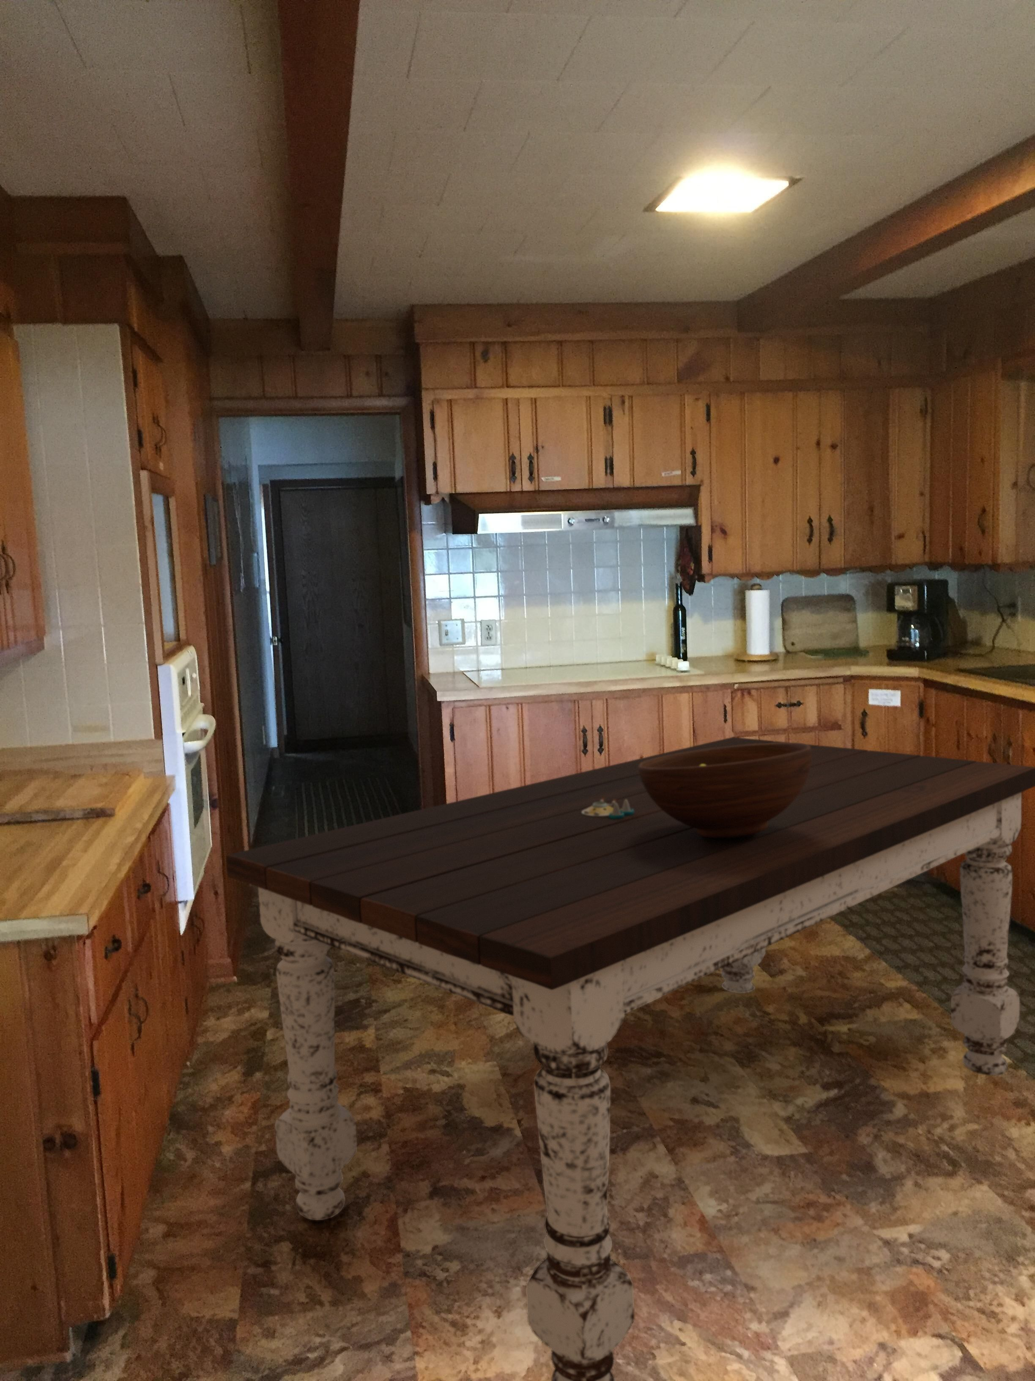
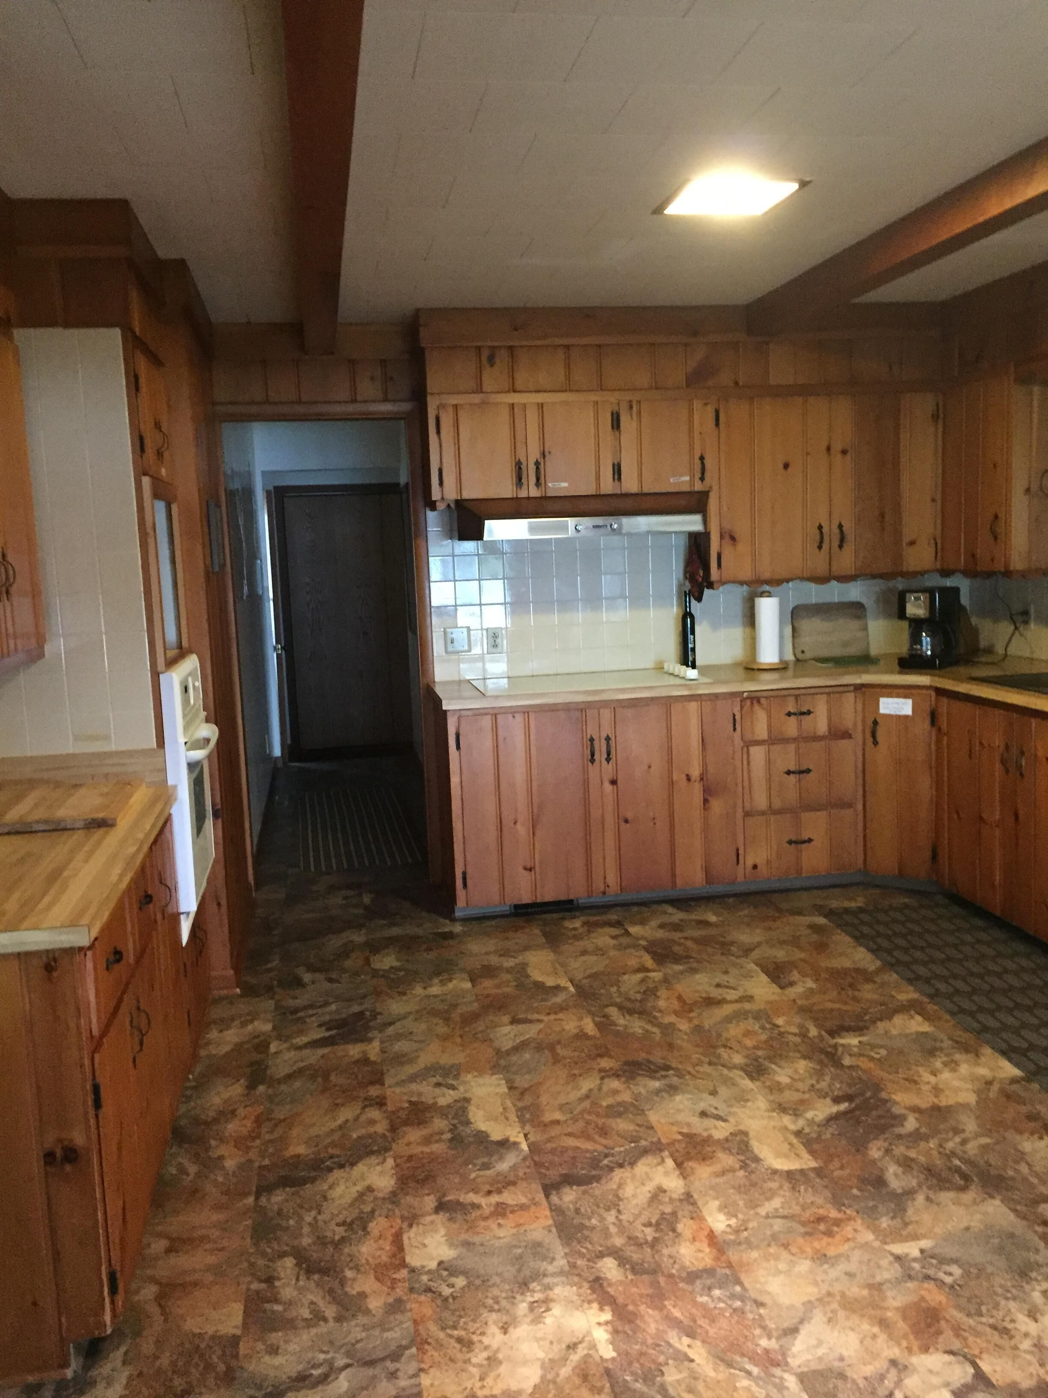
- dining table [226,736,1035,1381]
- fruit bowl [638,742,812,838]
- salt and pepper shaker set [582,798,634,819]
